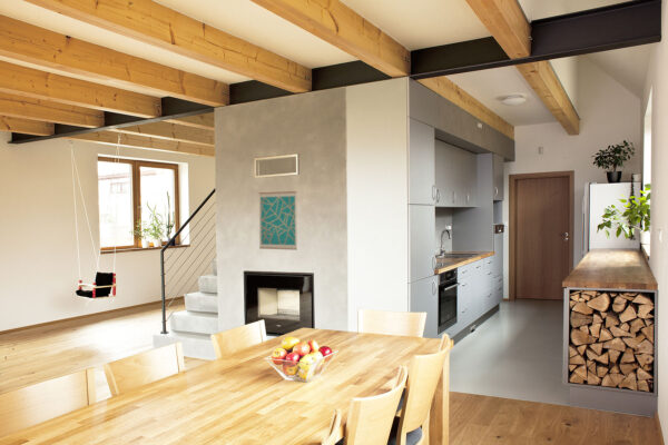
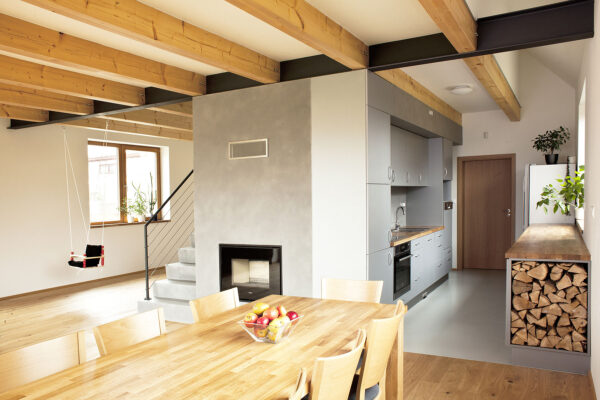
- wall art [258,190,298,251]
